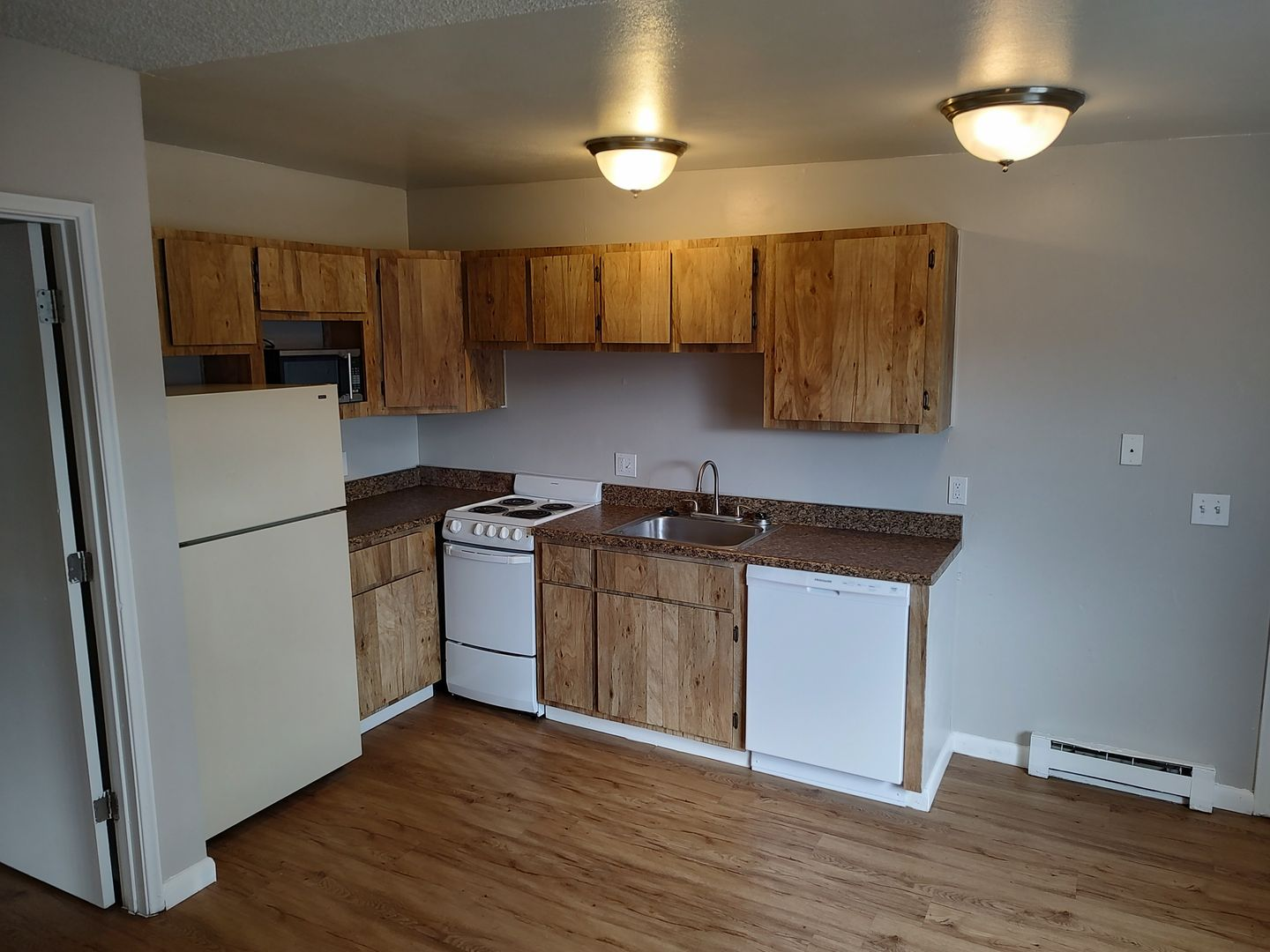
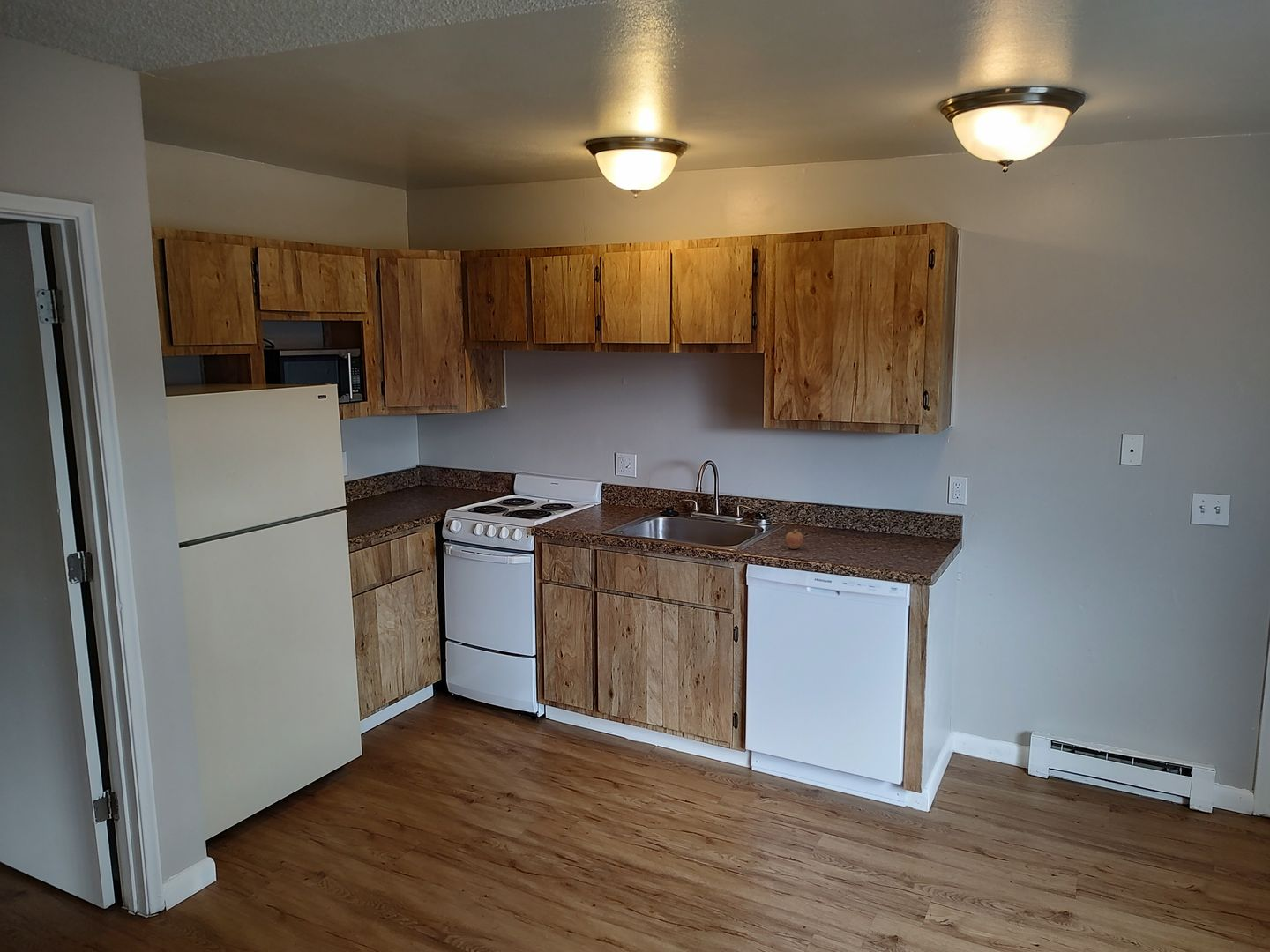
+ fruit [785,528,803,550]
